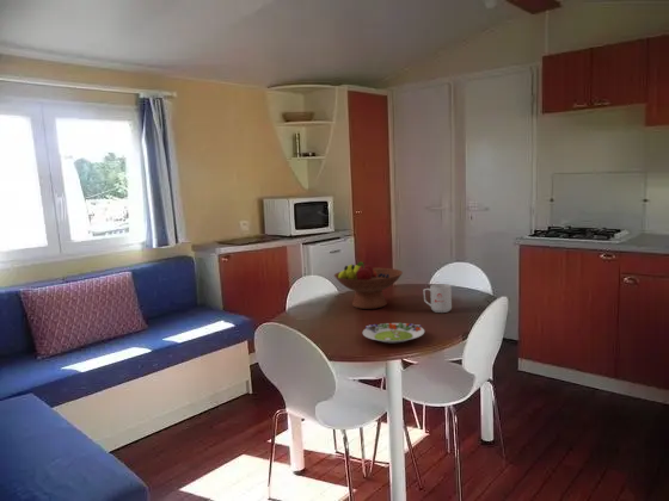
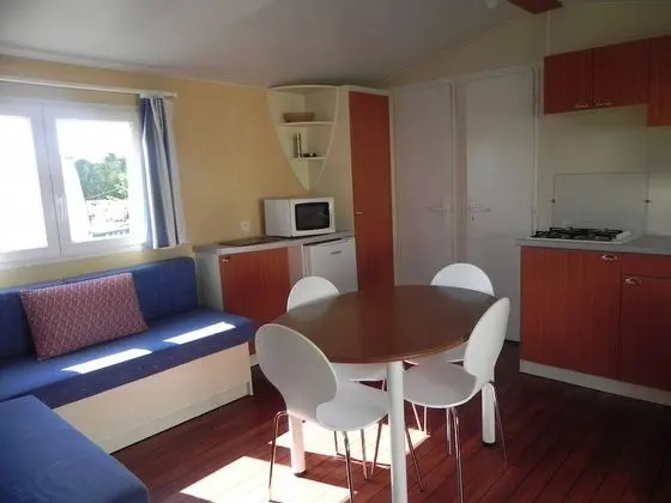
- fruit bowl [333,261,404,310]
- mug [422,283,453,314]
- salad plate [362,321,425,344]
